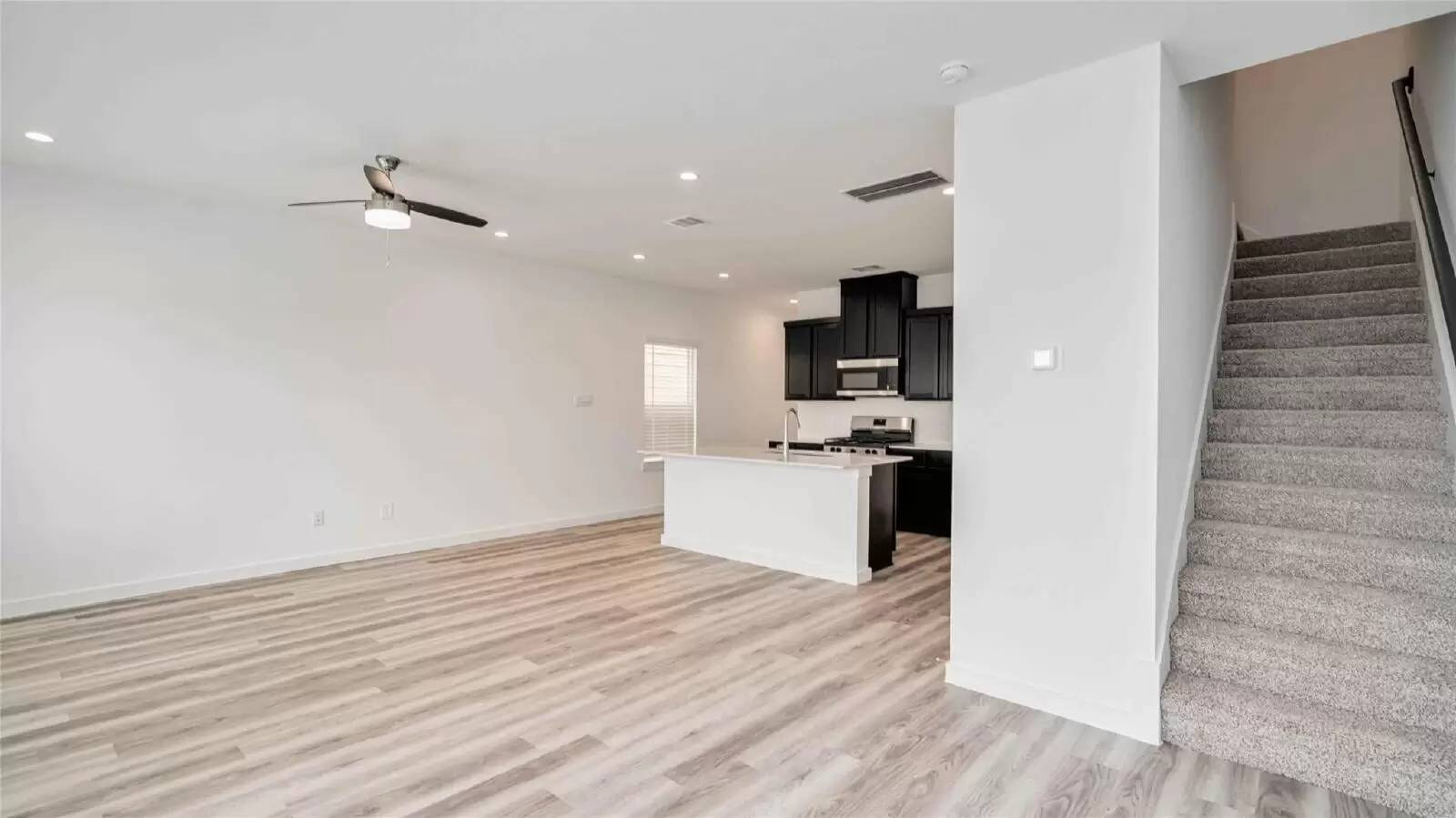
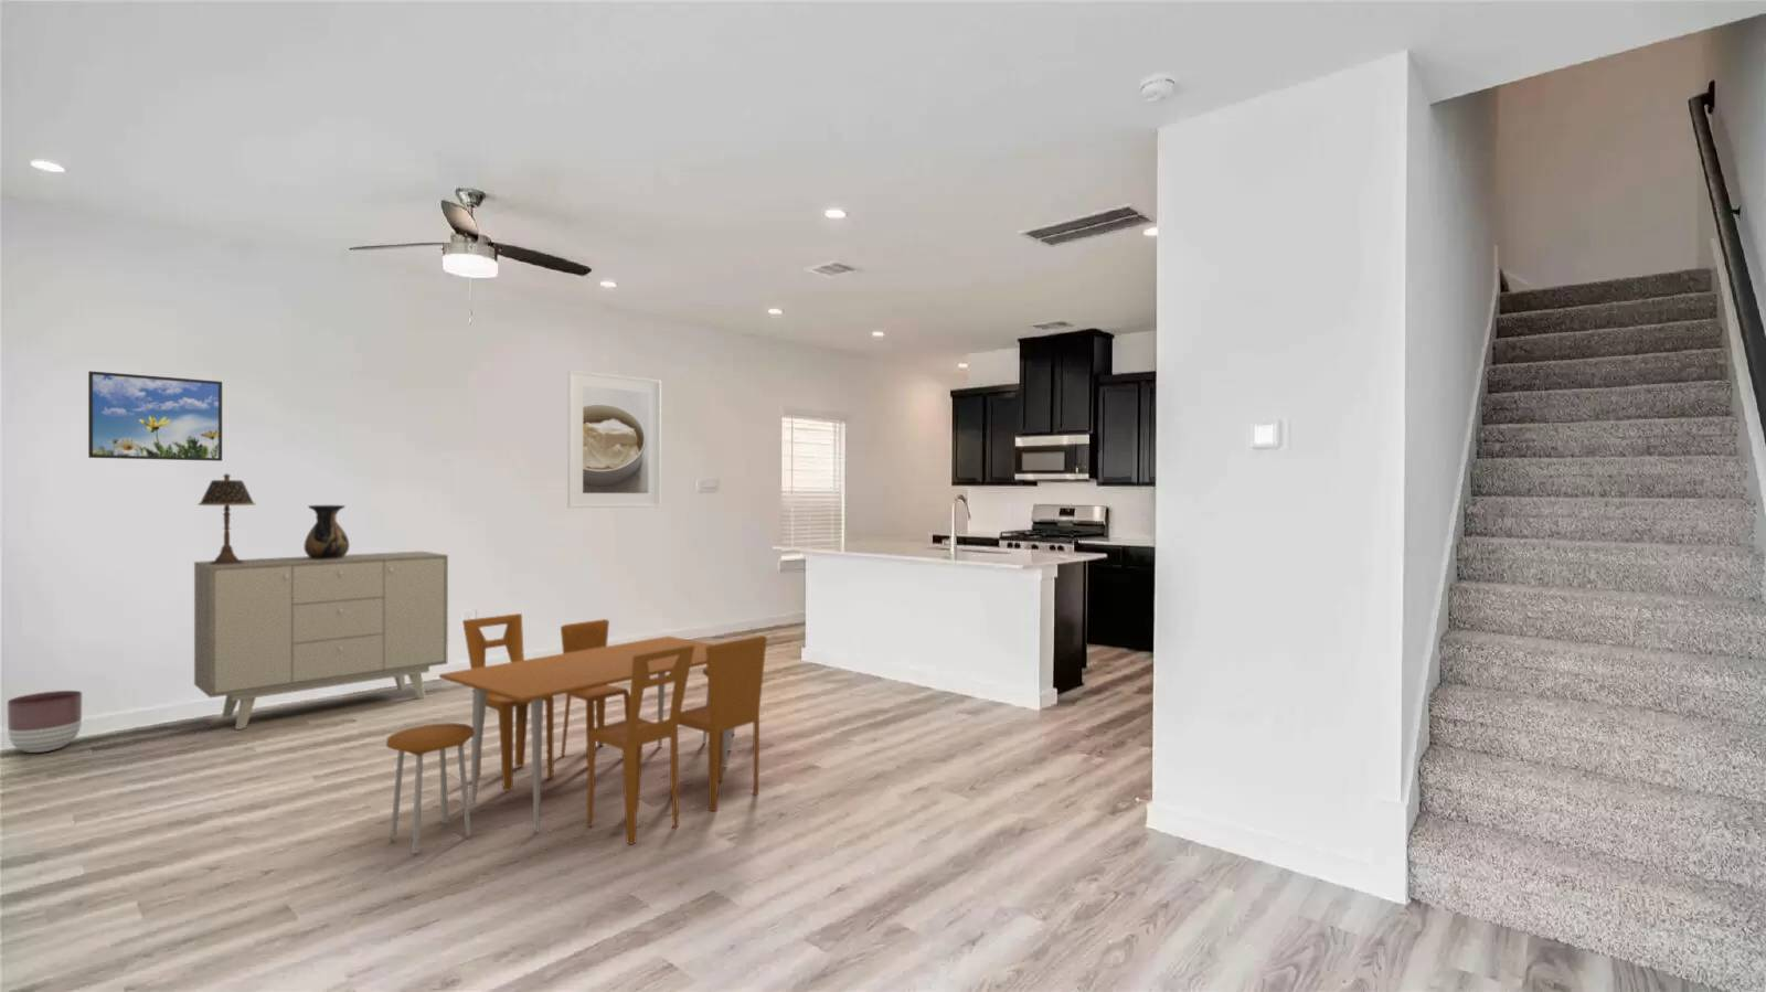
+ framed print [566,369,662,508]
+ dining table [386,612,768,854]
+ sideboard [193,551,449,730]
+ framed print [87,370,223,462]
+ table lamp [196,472,257,565]
+ planter [6,690,82,753]
+ vase [301,504,349,560]
